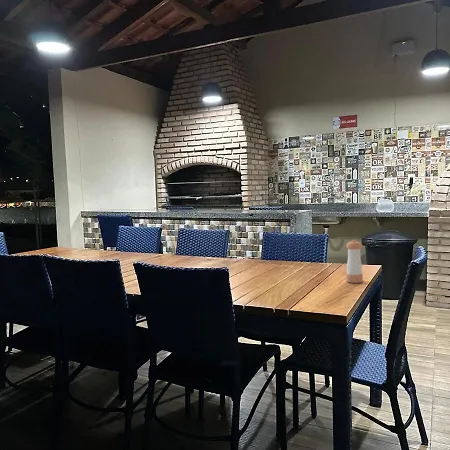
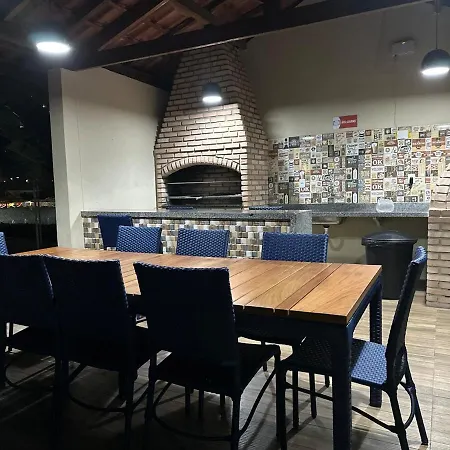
- pepper shaker [345,239,364,284]
